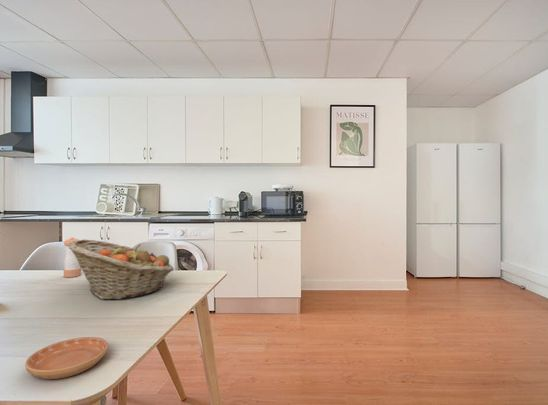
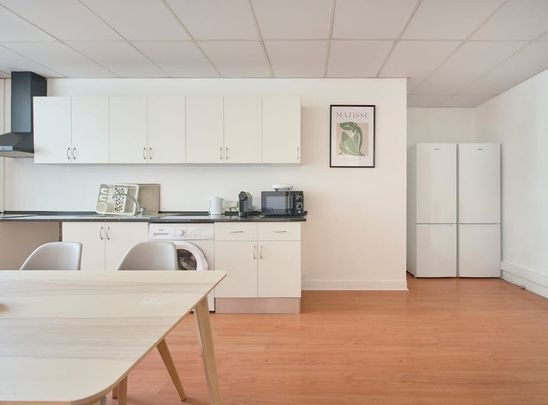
- fruit basket [68,238,175,300]
- pepper shaker [63,236,82,278]
- saucer [24,336,109,380]
